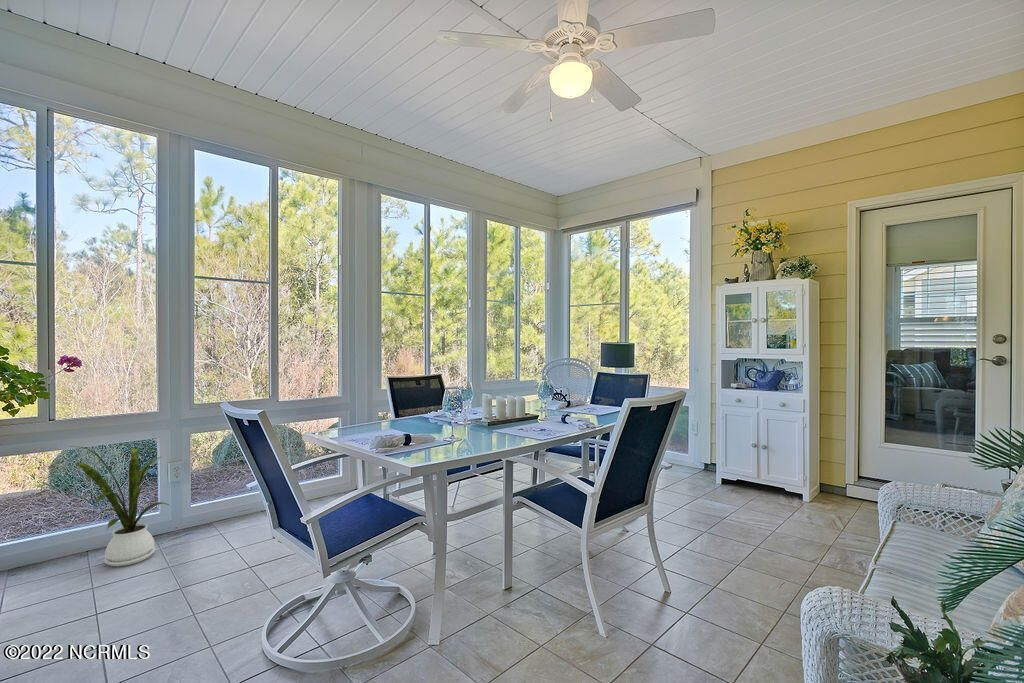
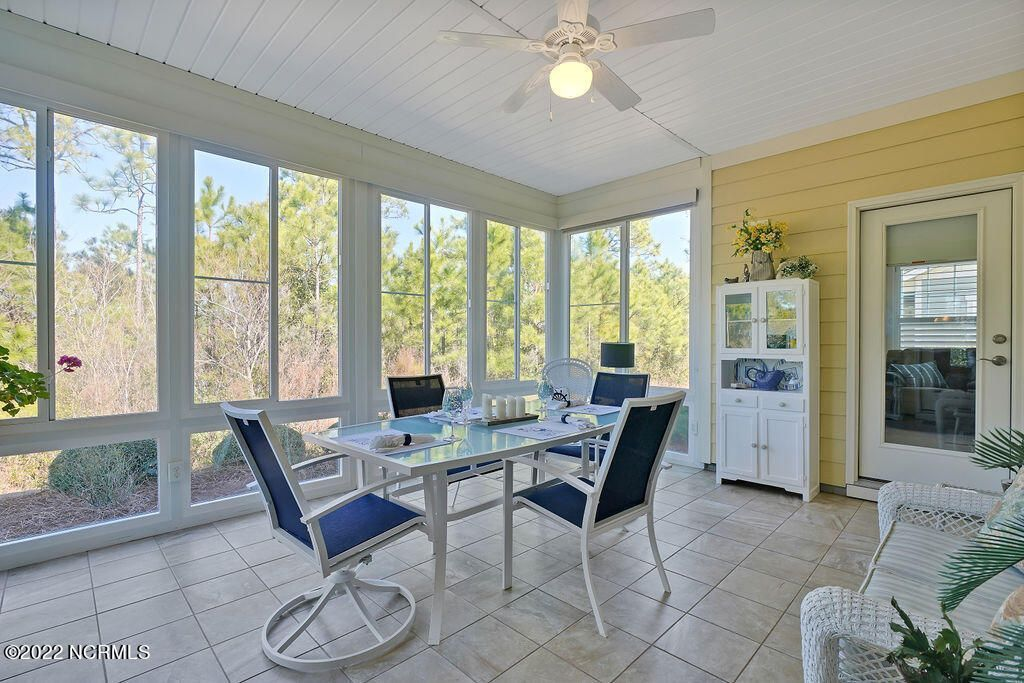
- house plant [68,445,171,567]
